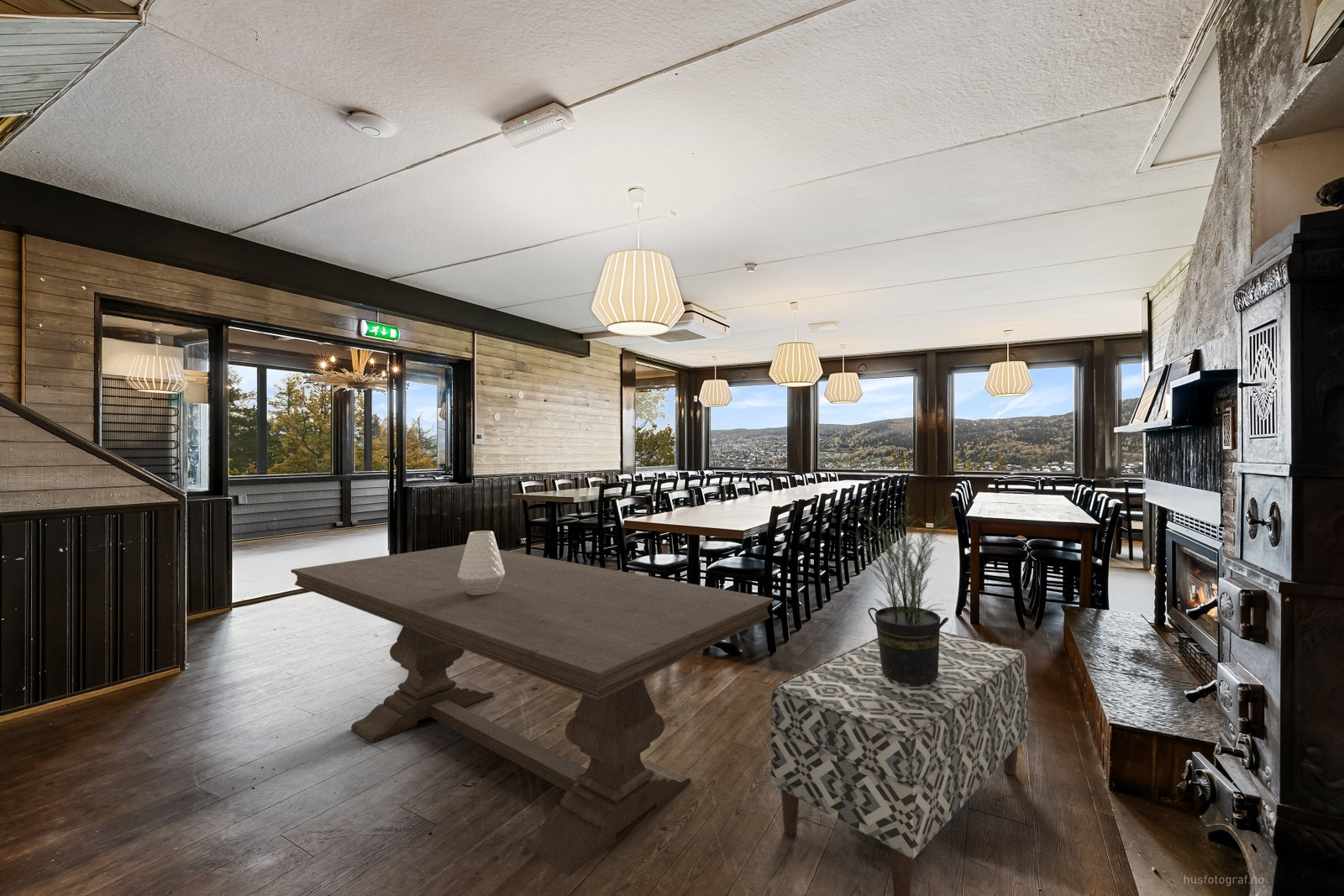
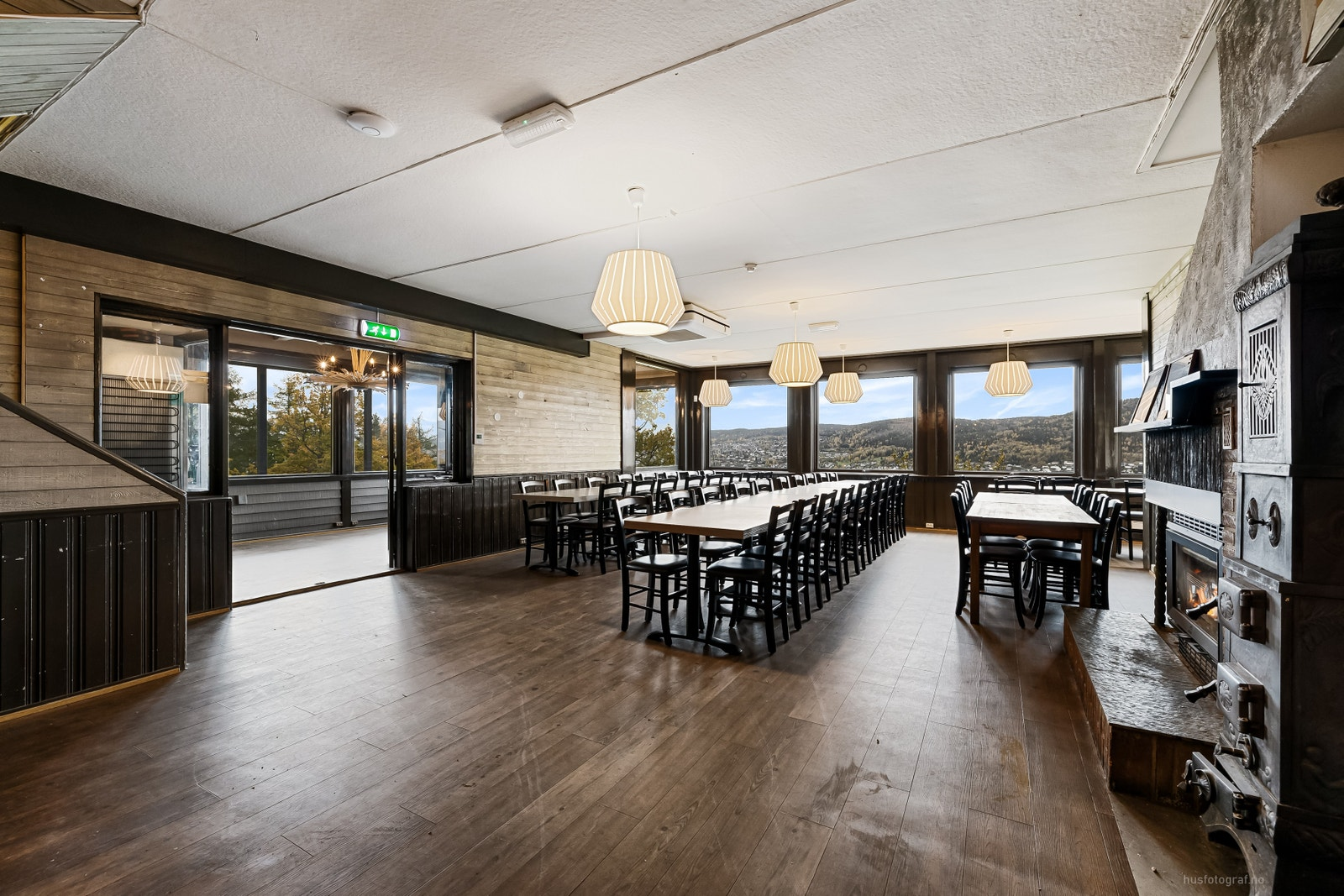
- potted plant [847,496,962,684]
- bench [769,631,1029,896]
- dining table [290,543,775,878]
- vase [458,530,505,595]
